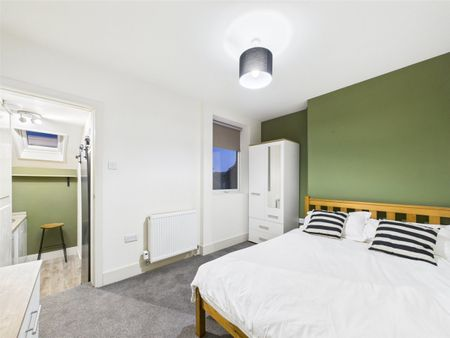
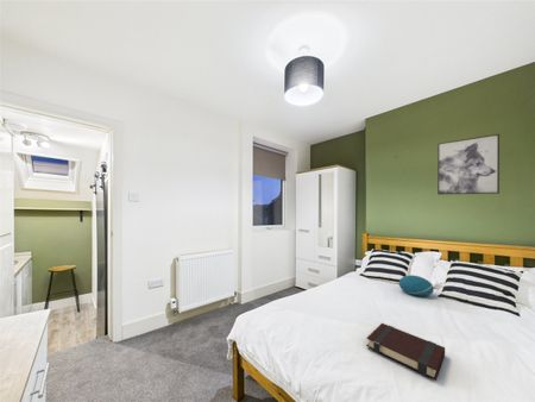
+ cushion [397,274,435,297]
+ wall art [436,133,501,195]
+ book [365,322,446,381]
